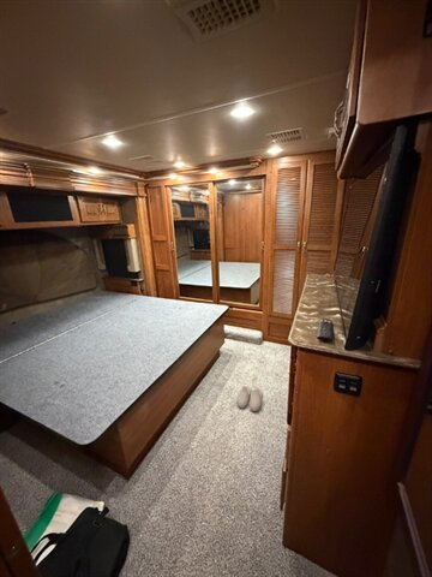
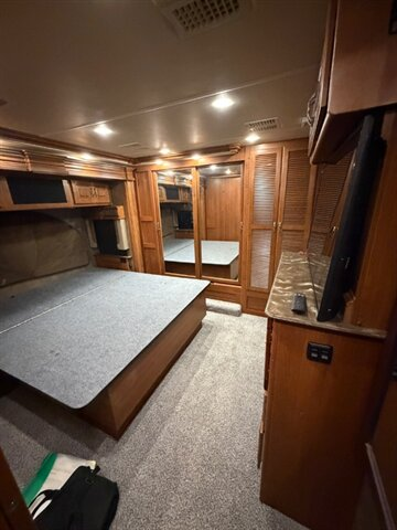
- slippers [235,385,263,412]
